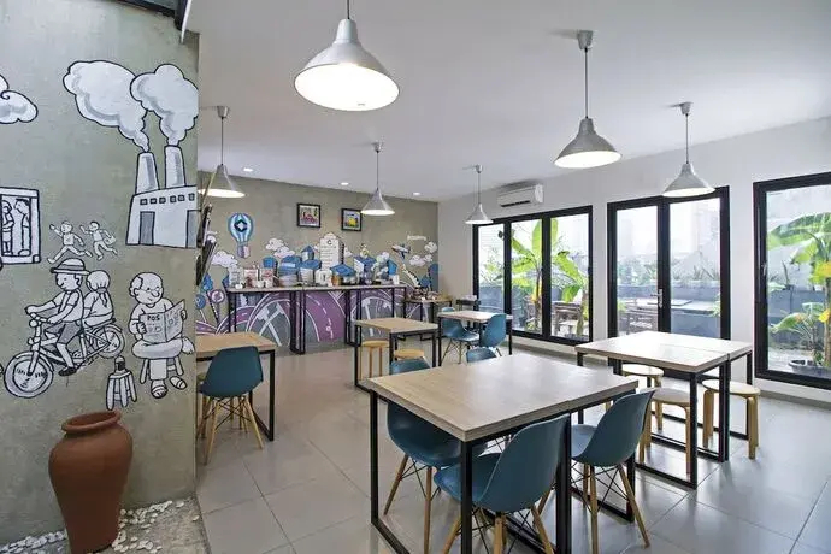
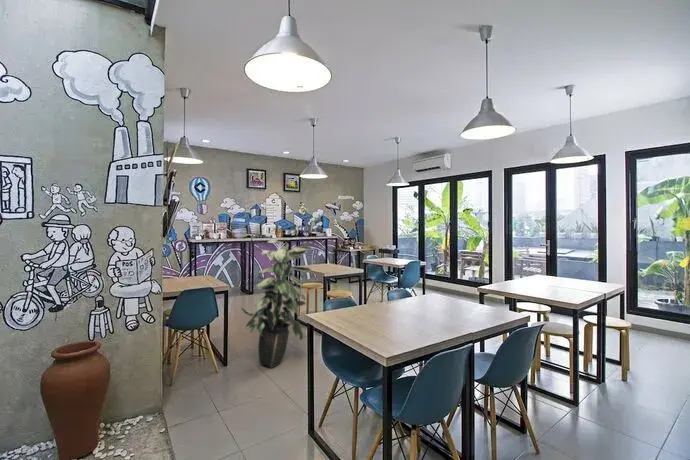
+ indoor plant [240,239,315,369]
